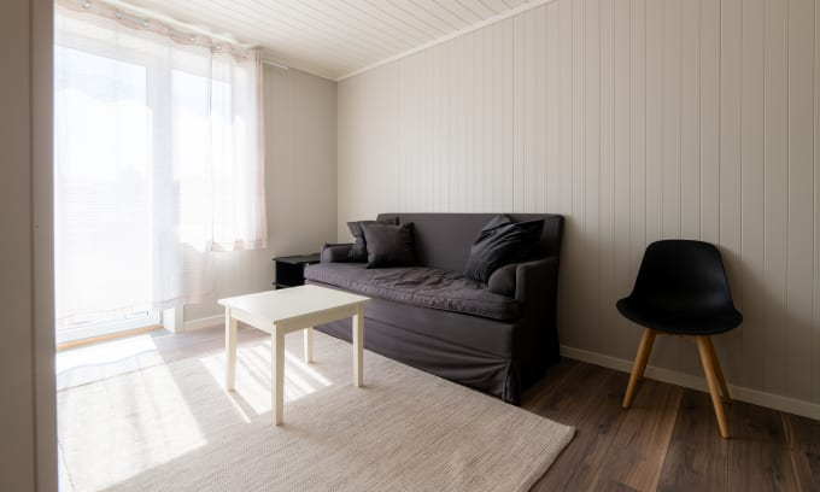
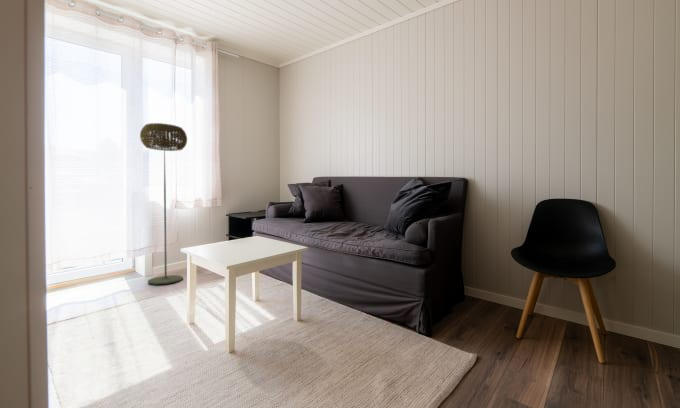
+ floor lamp [139,122,188,286]
